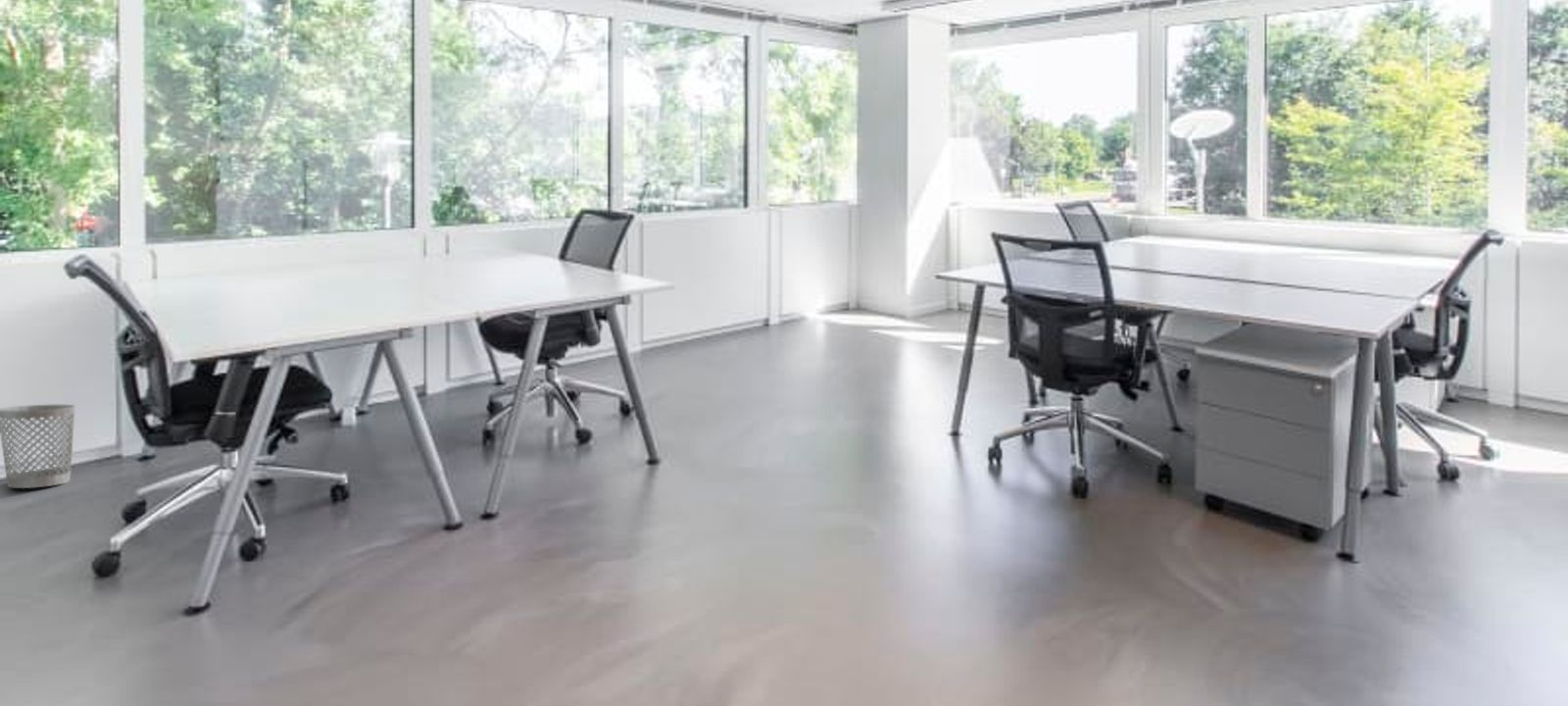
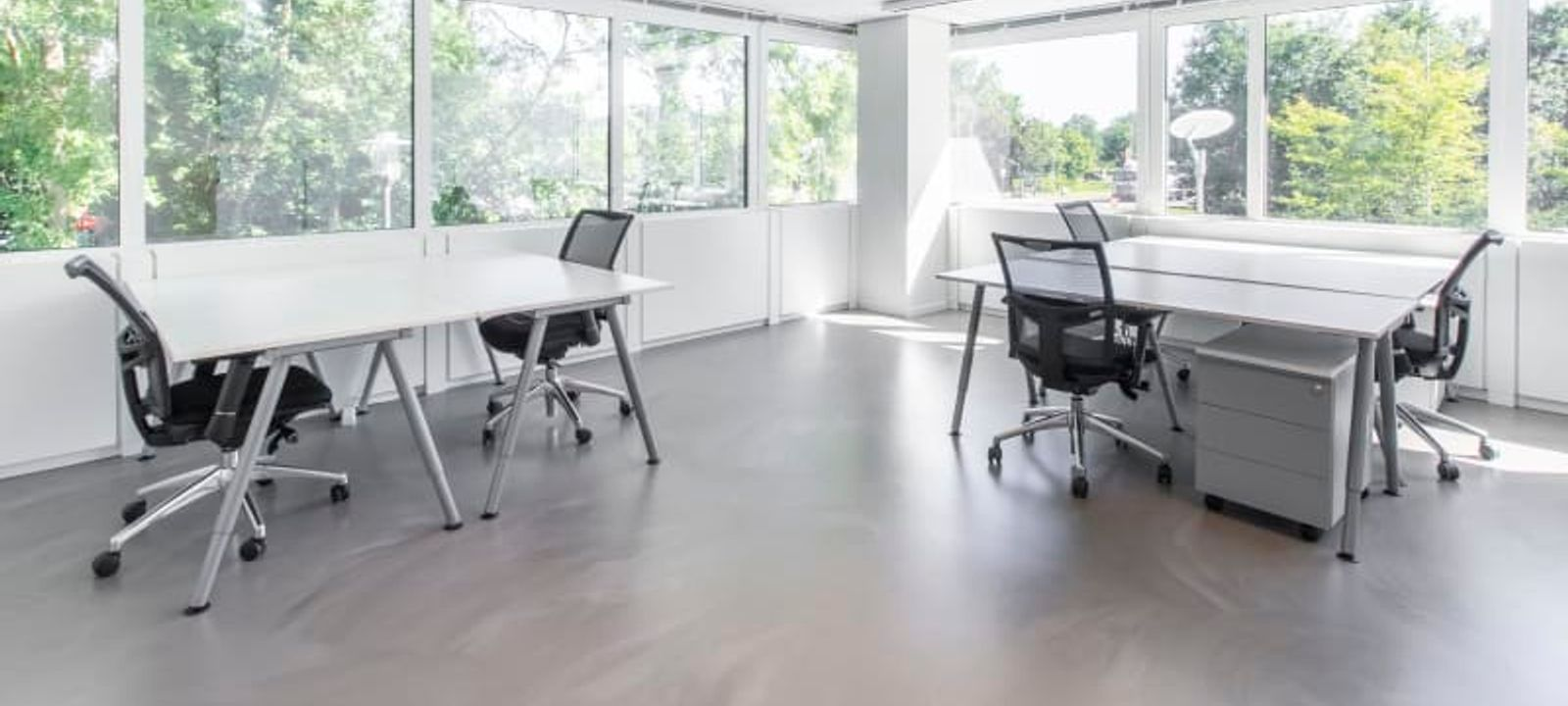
- wastebasket [0,404,76,489]
